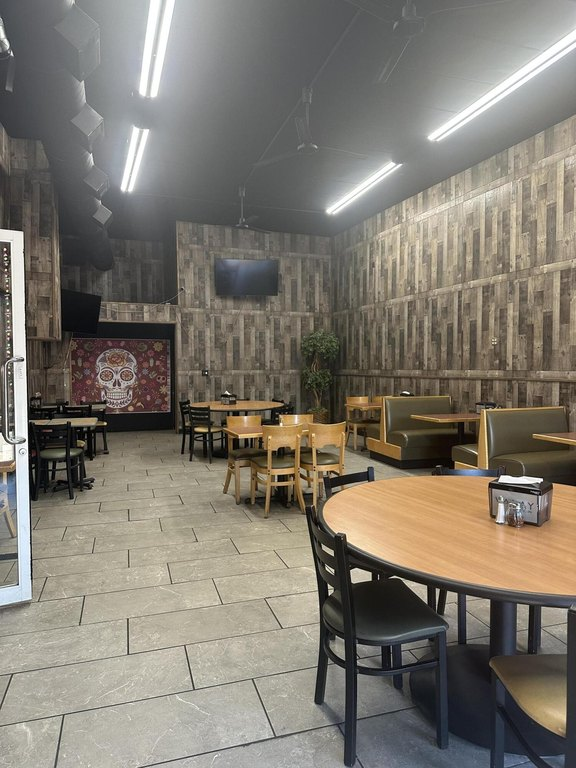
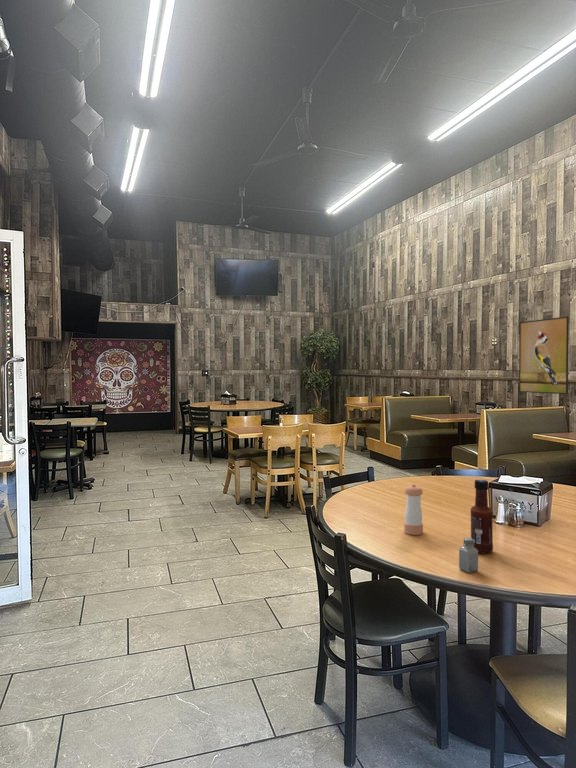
+ tabasco sauce [469,479,494,554]
+ pepper shaker [403,483,424,536]
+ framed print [518,315,570,395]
+ saltshaker [458,537,479,574]
